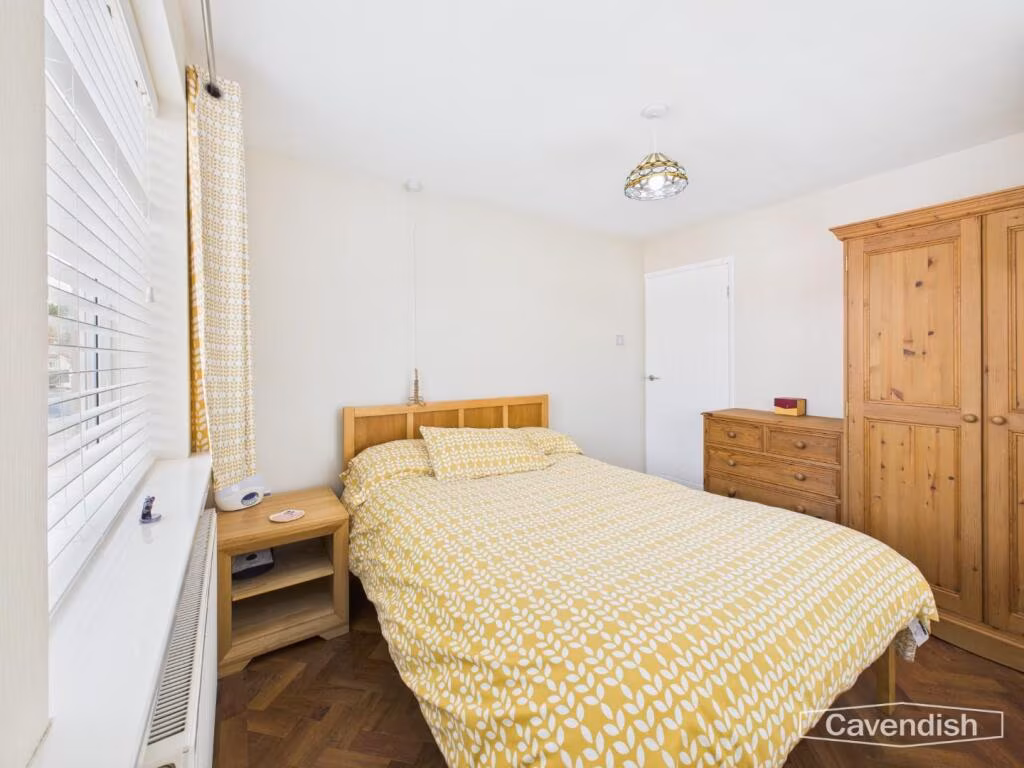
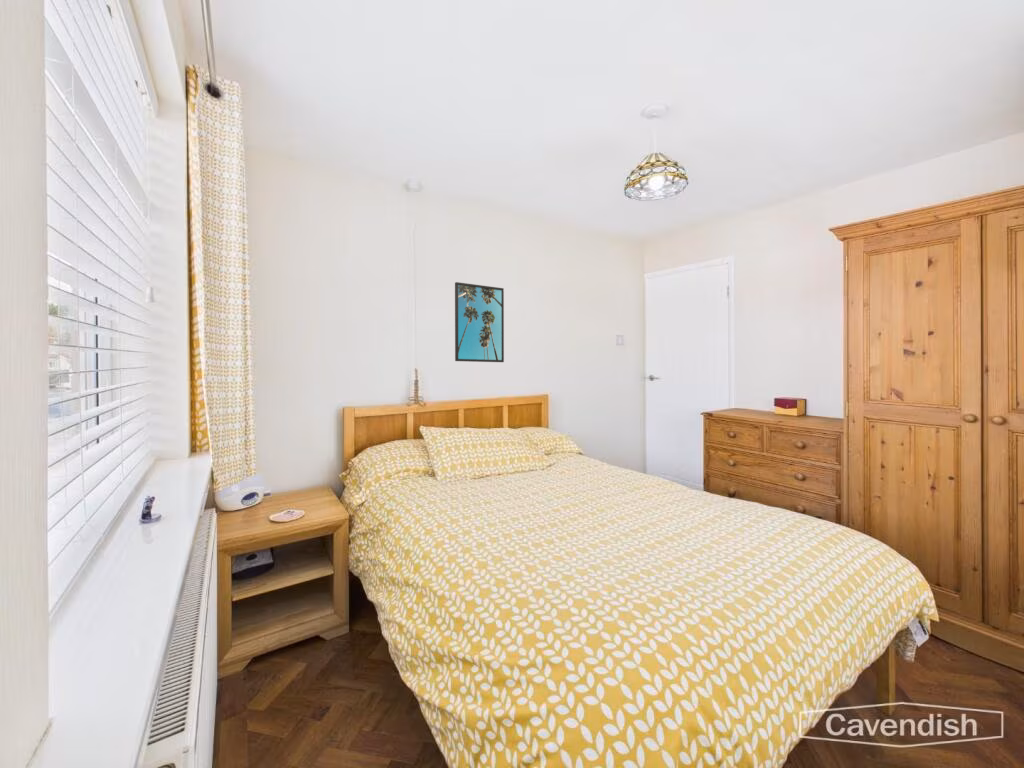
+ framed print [454,281,505,363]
